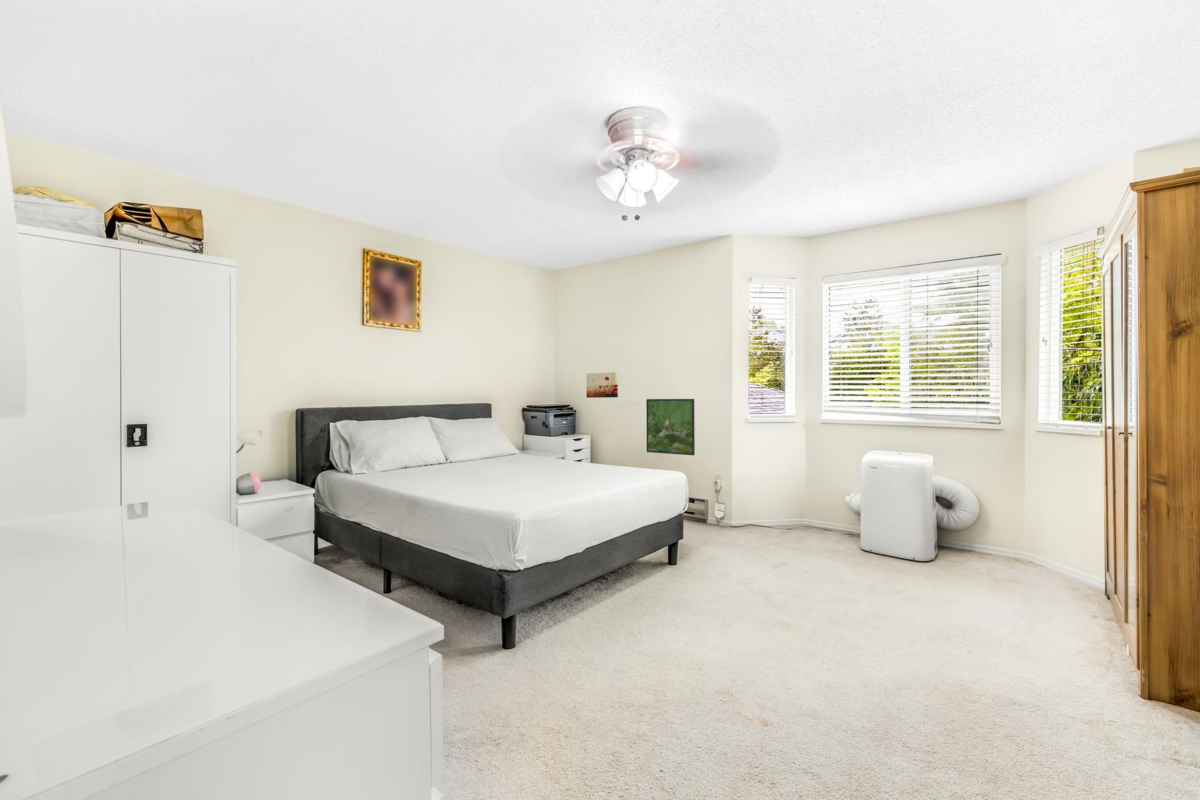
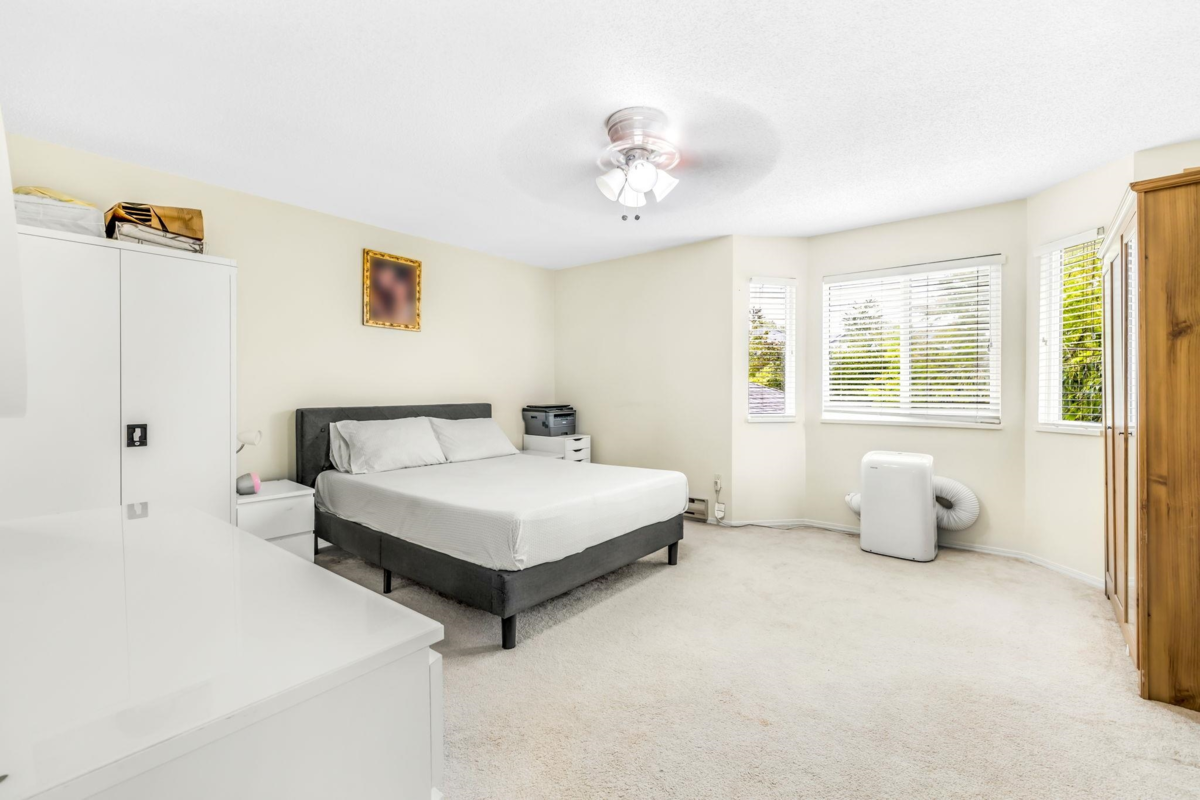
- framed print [645,398,696,456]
- wall art [586,371,619,399]
